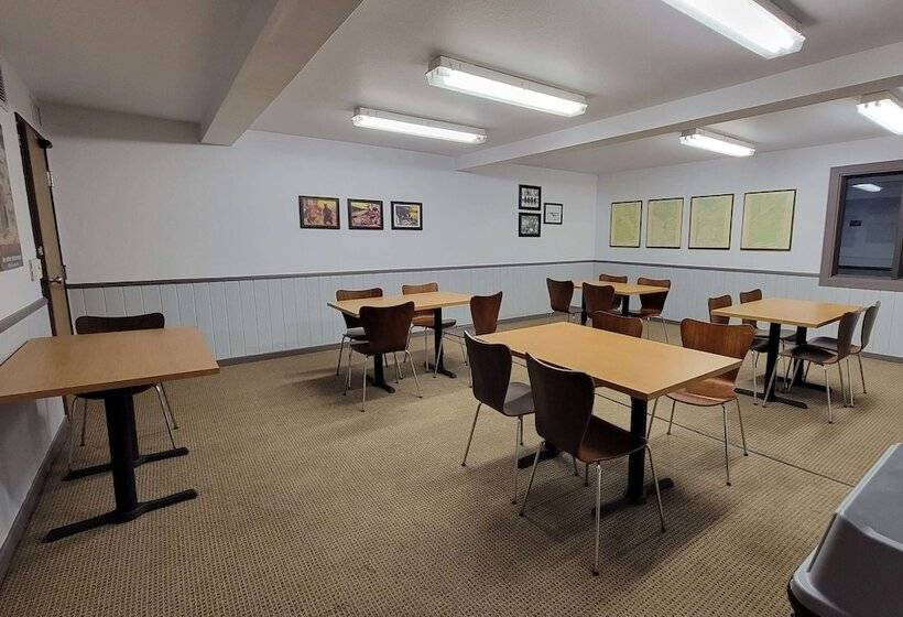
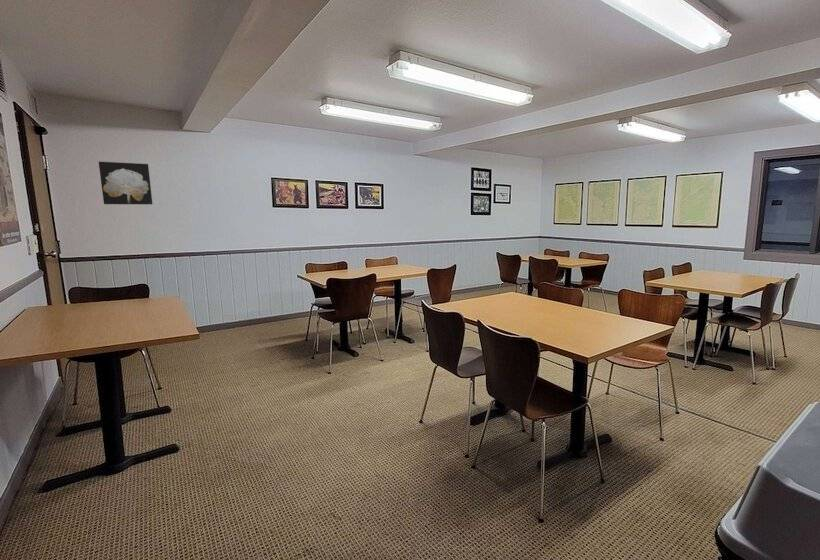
+ wall art [98,161,153,205]
